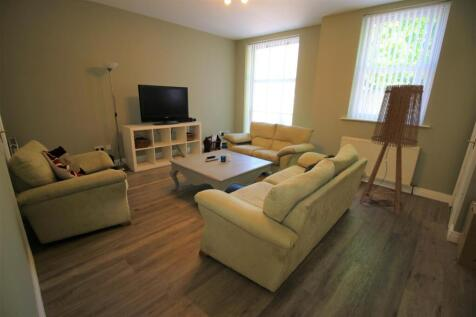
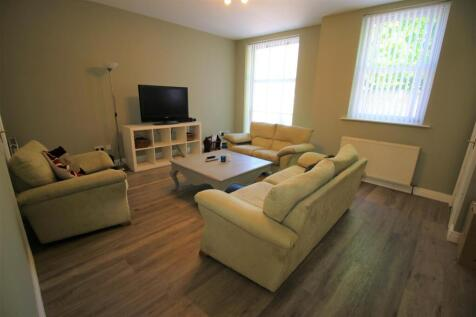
- floor lamp [358,84,425,215]
